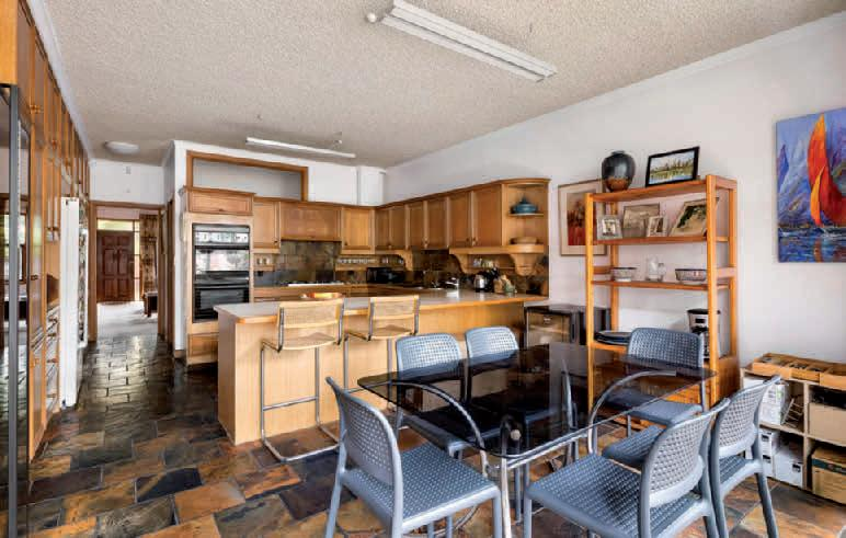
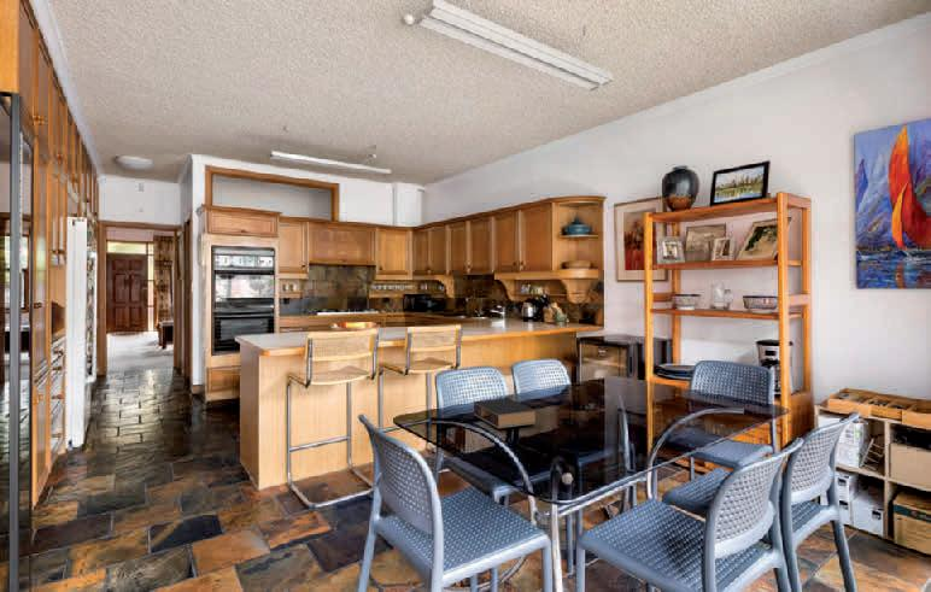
+ book [473,397,537,430]
